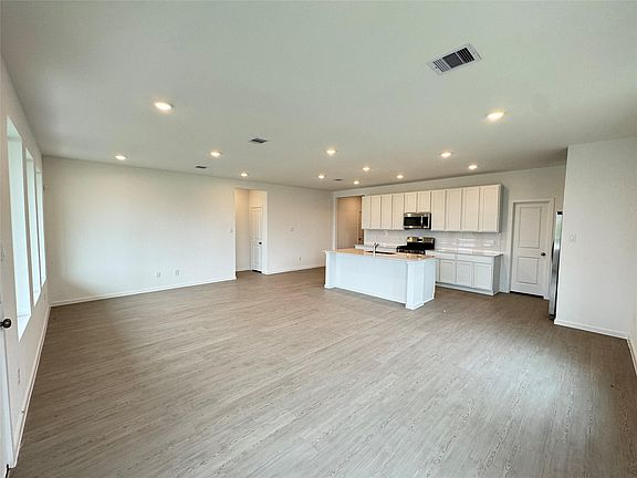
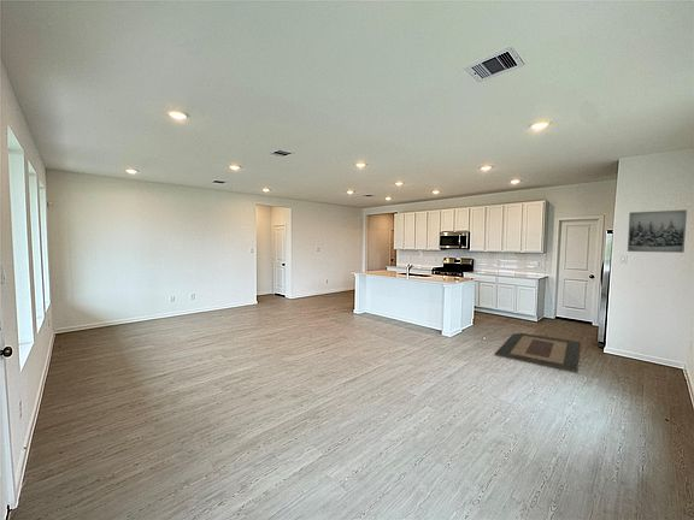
+ wall art [627,208,688,254]
+ rug [493,332,582,374]
